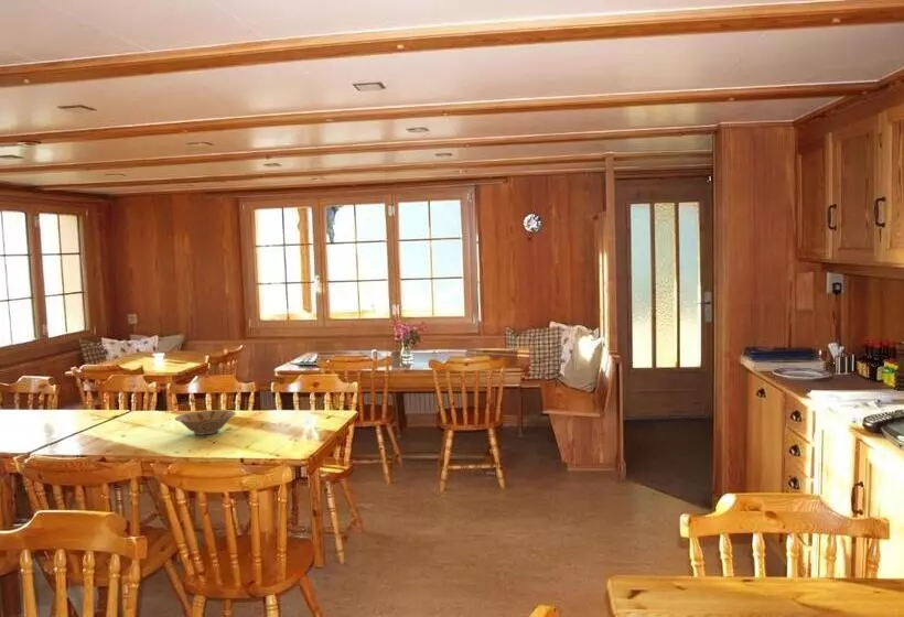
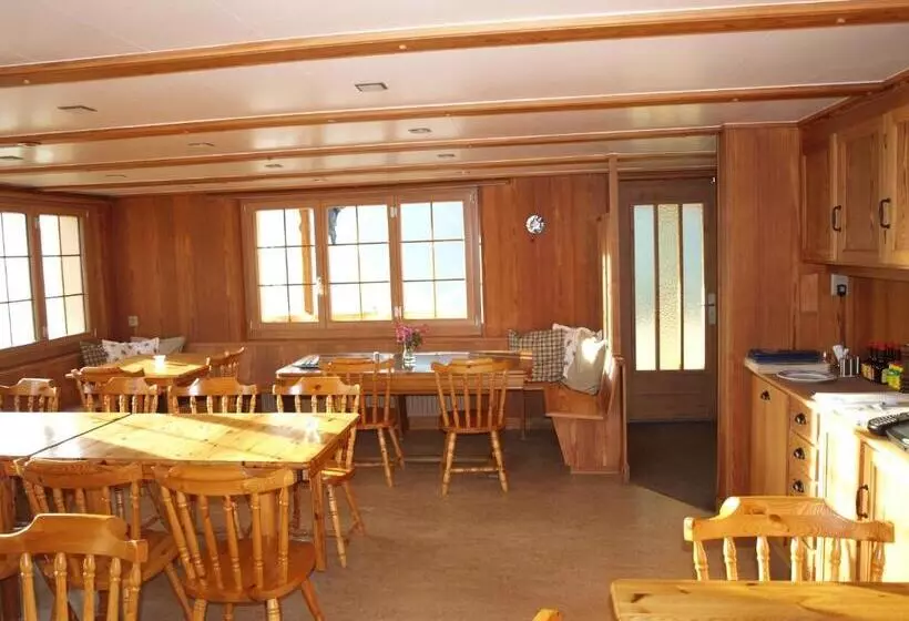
- bowl [174,409,237,436]
